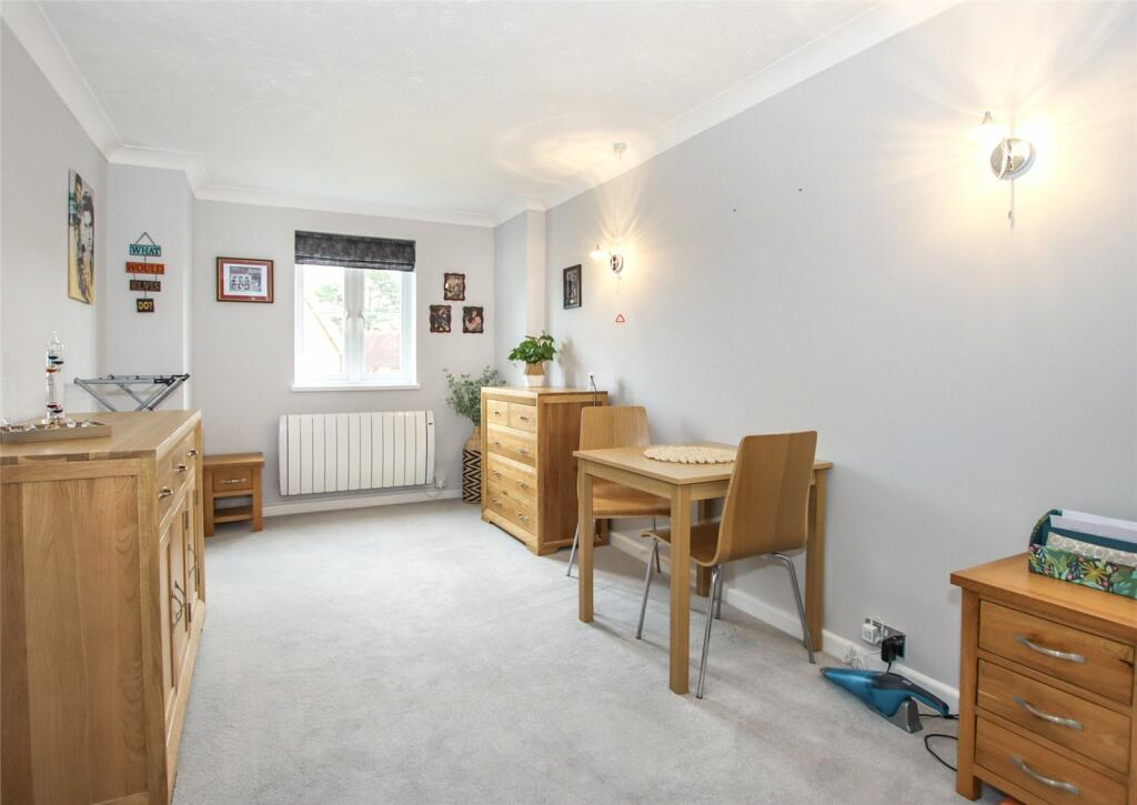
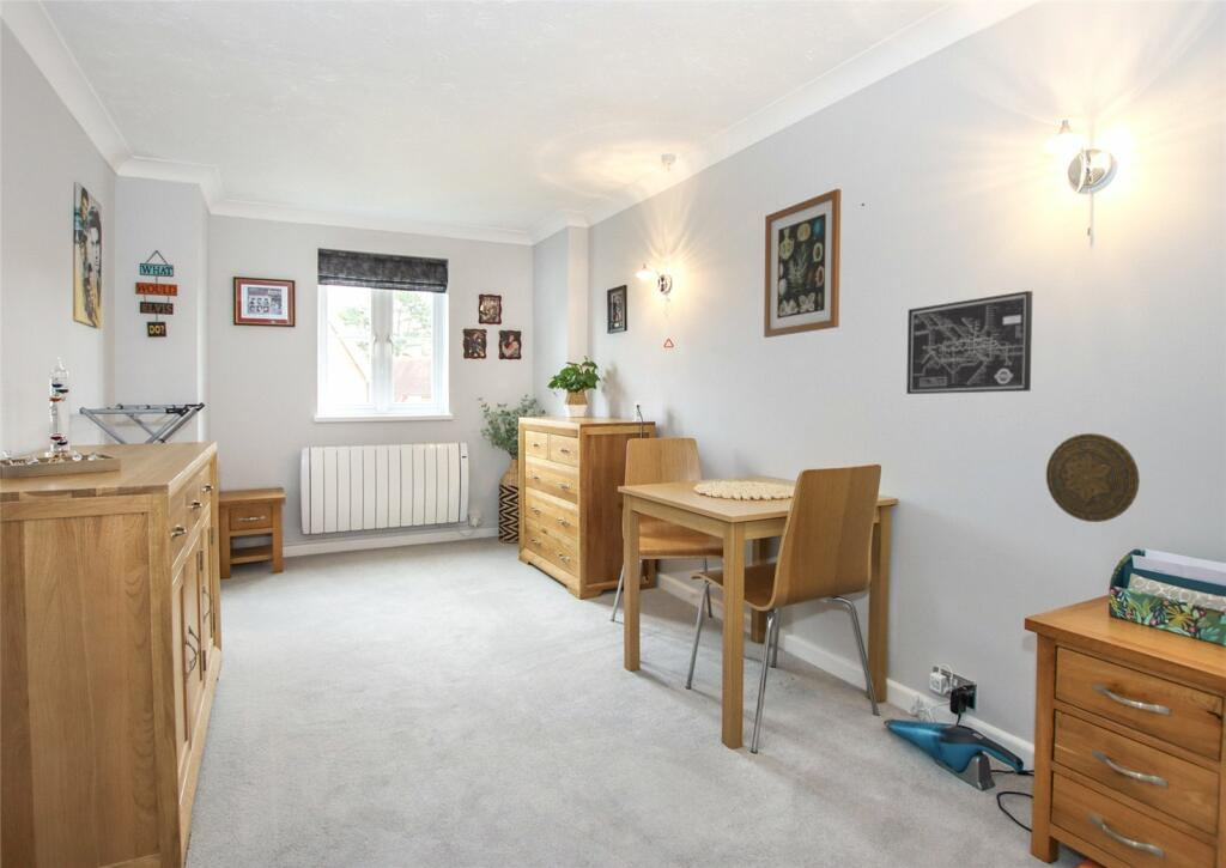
+ wall art [763,188,842,339]
+ wall art [905,290,1033,395]
+ decorative plate [1045,432,1141,523]
